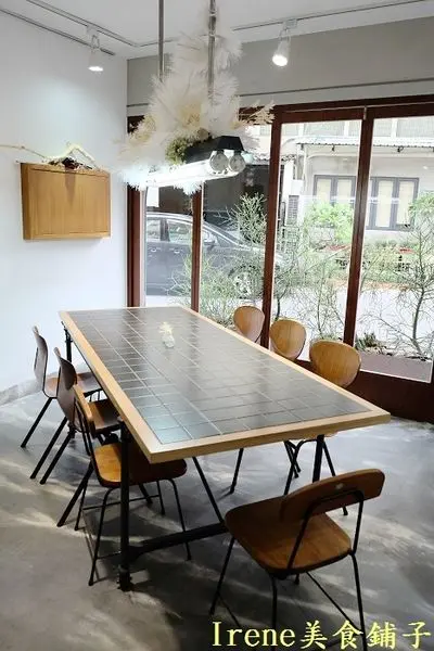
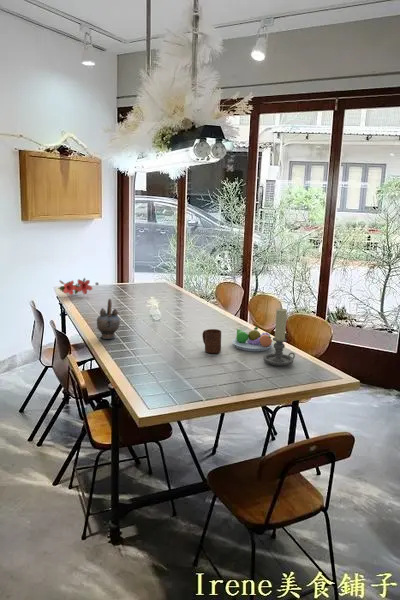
+ teapot [96,298,121,340]
+ cup [201,328,222,354]
+ candle holder [262,308,296,367]
+ fruit bowl [231,326,274,352]
+ flower [58,277,99,296]
